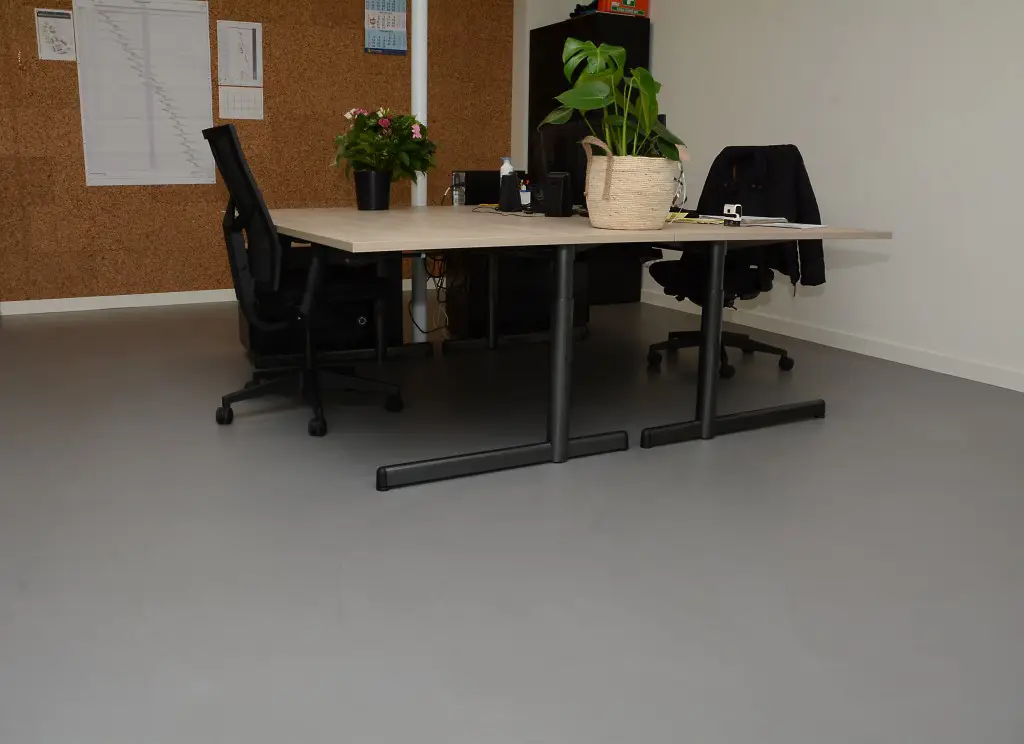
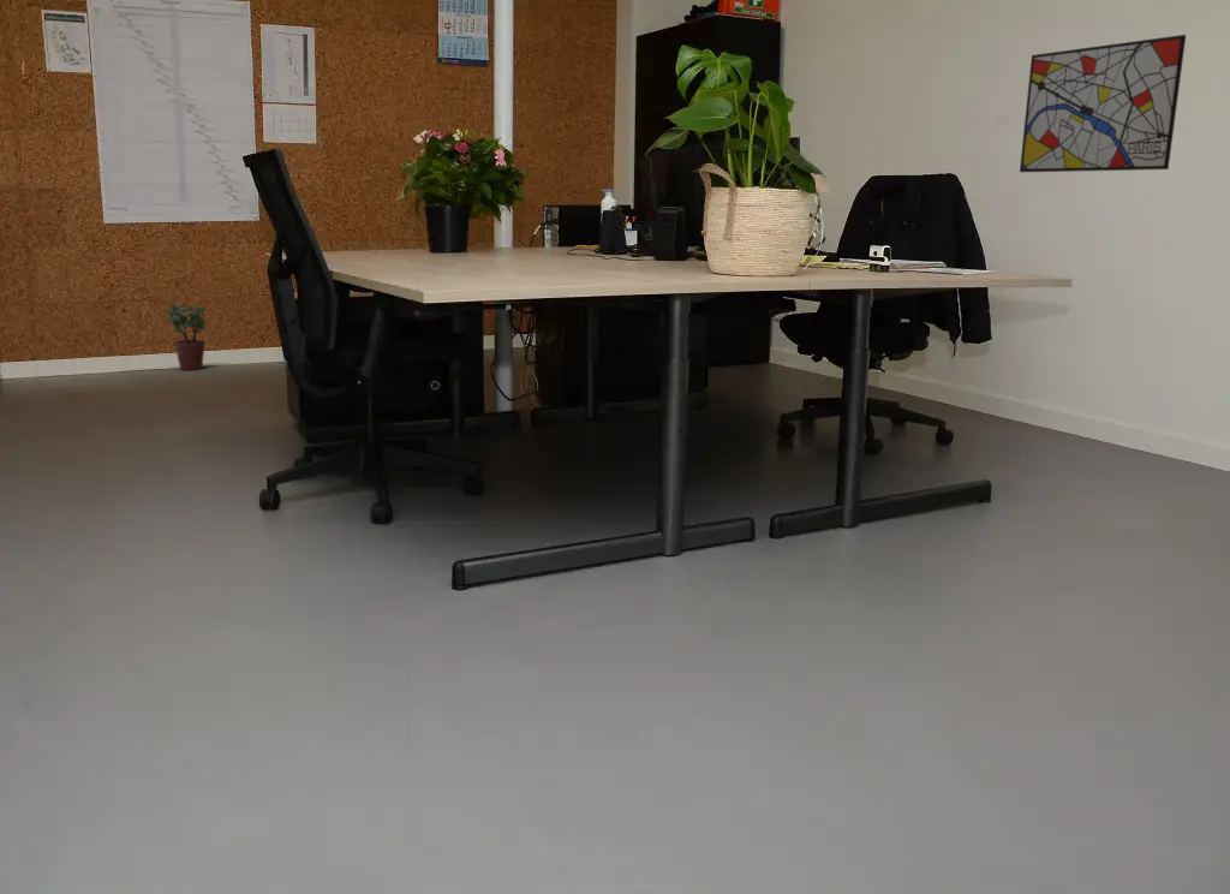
+ potted plant [165,302,211,371]
+ wall art [1019,34,1187,173]
